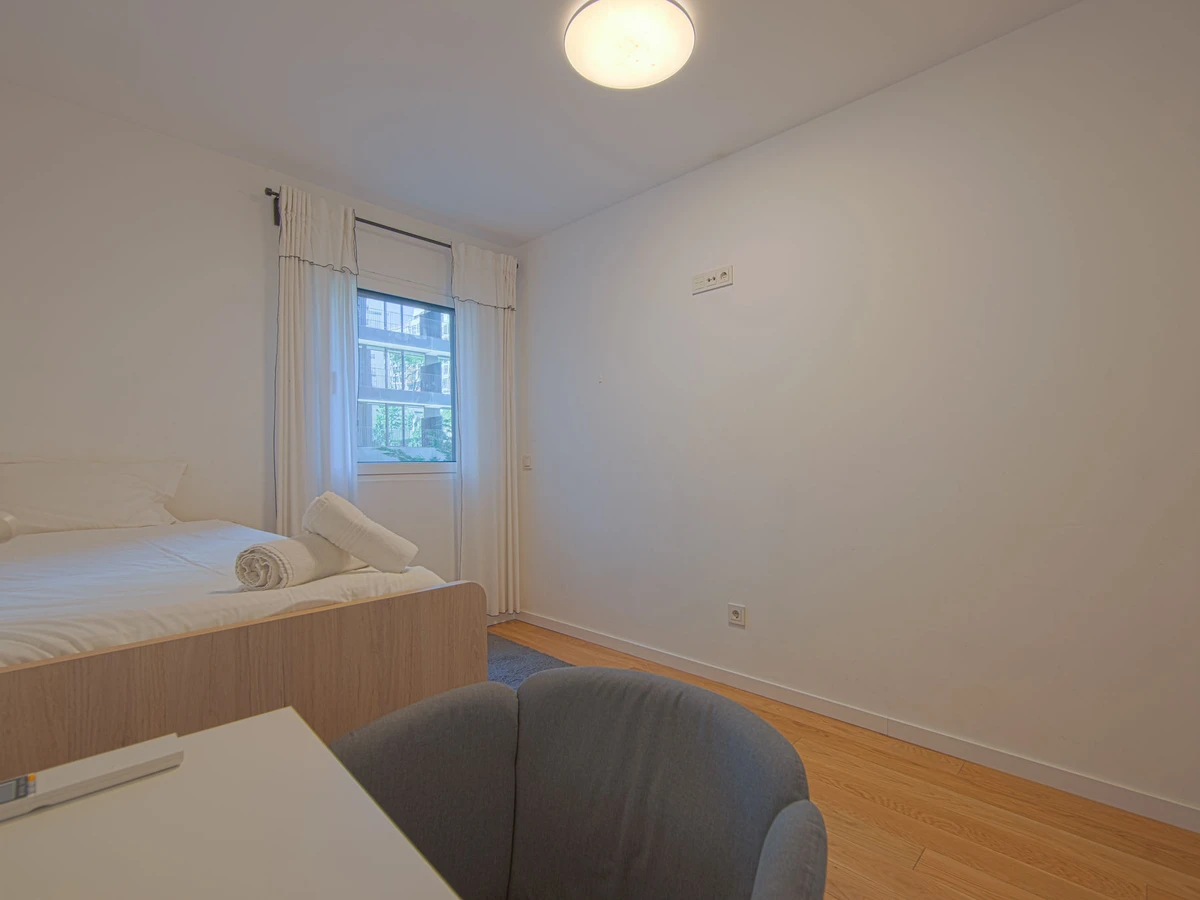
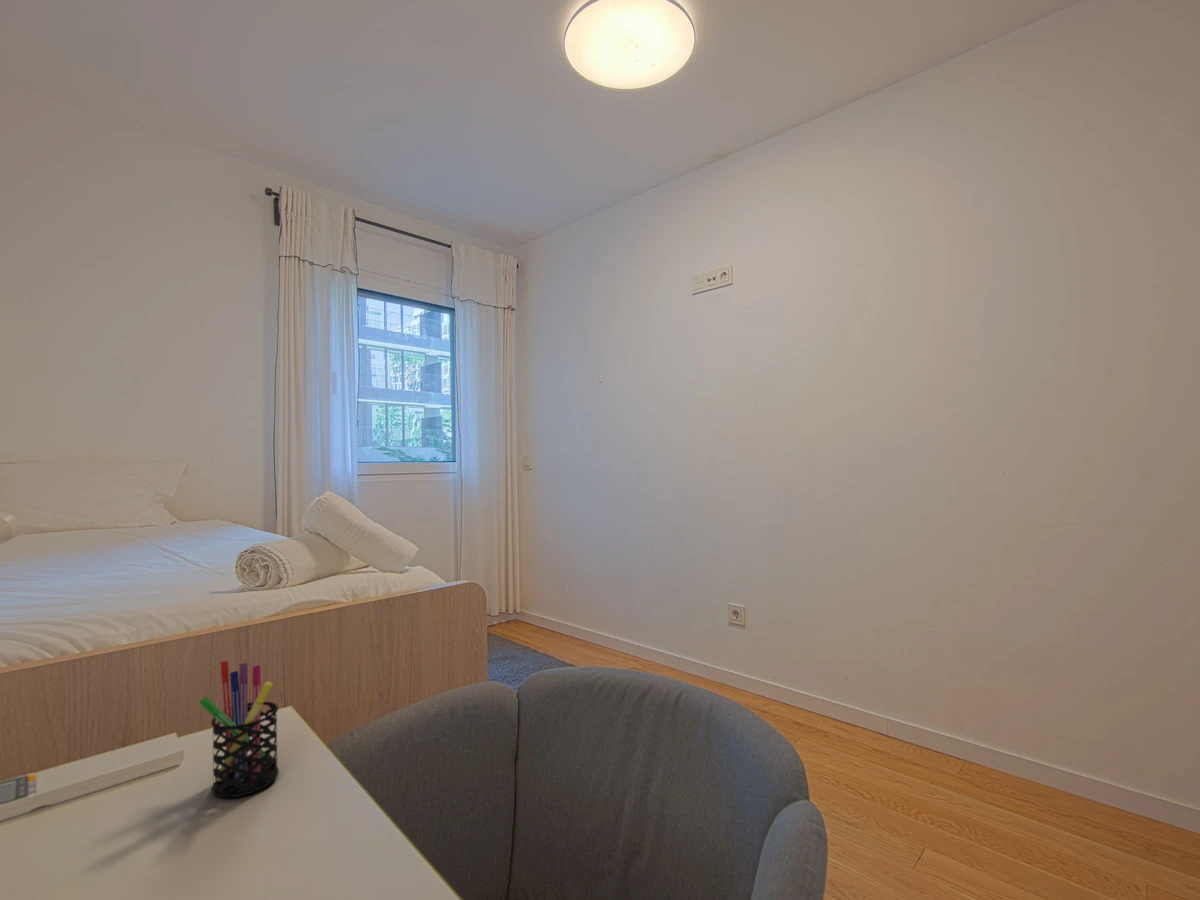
+ pen holder [198,659,280,799]
